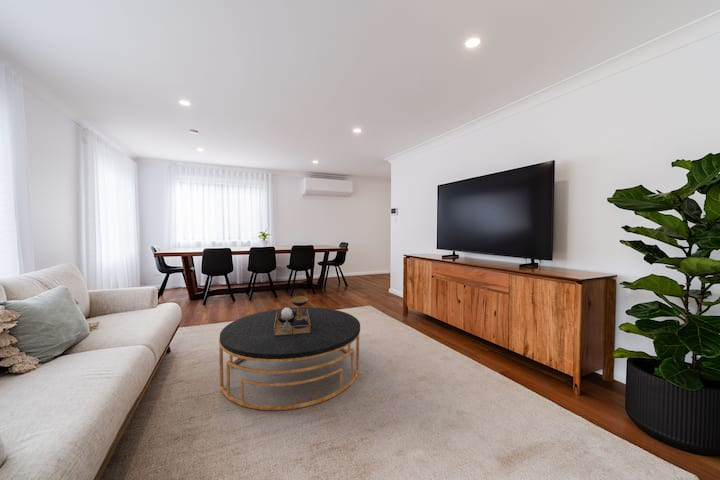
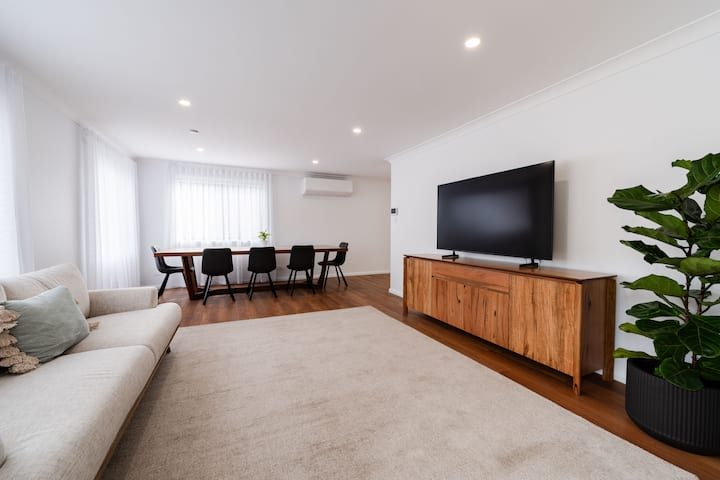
- coffee table [218,295,361,411]
